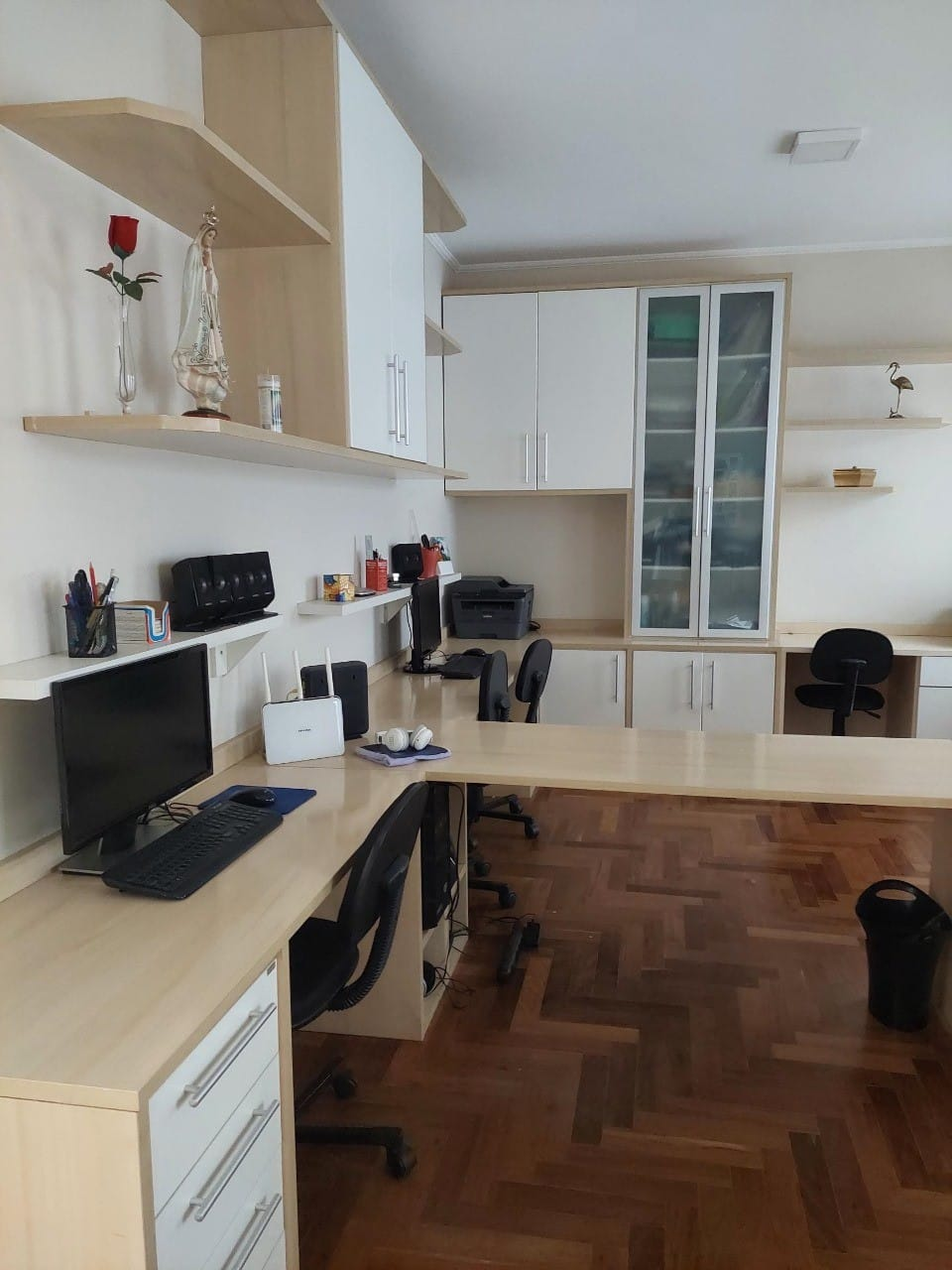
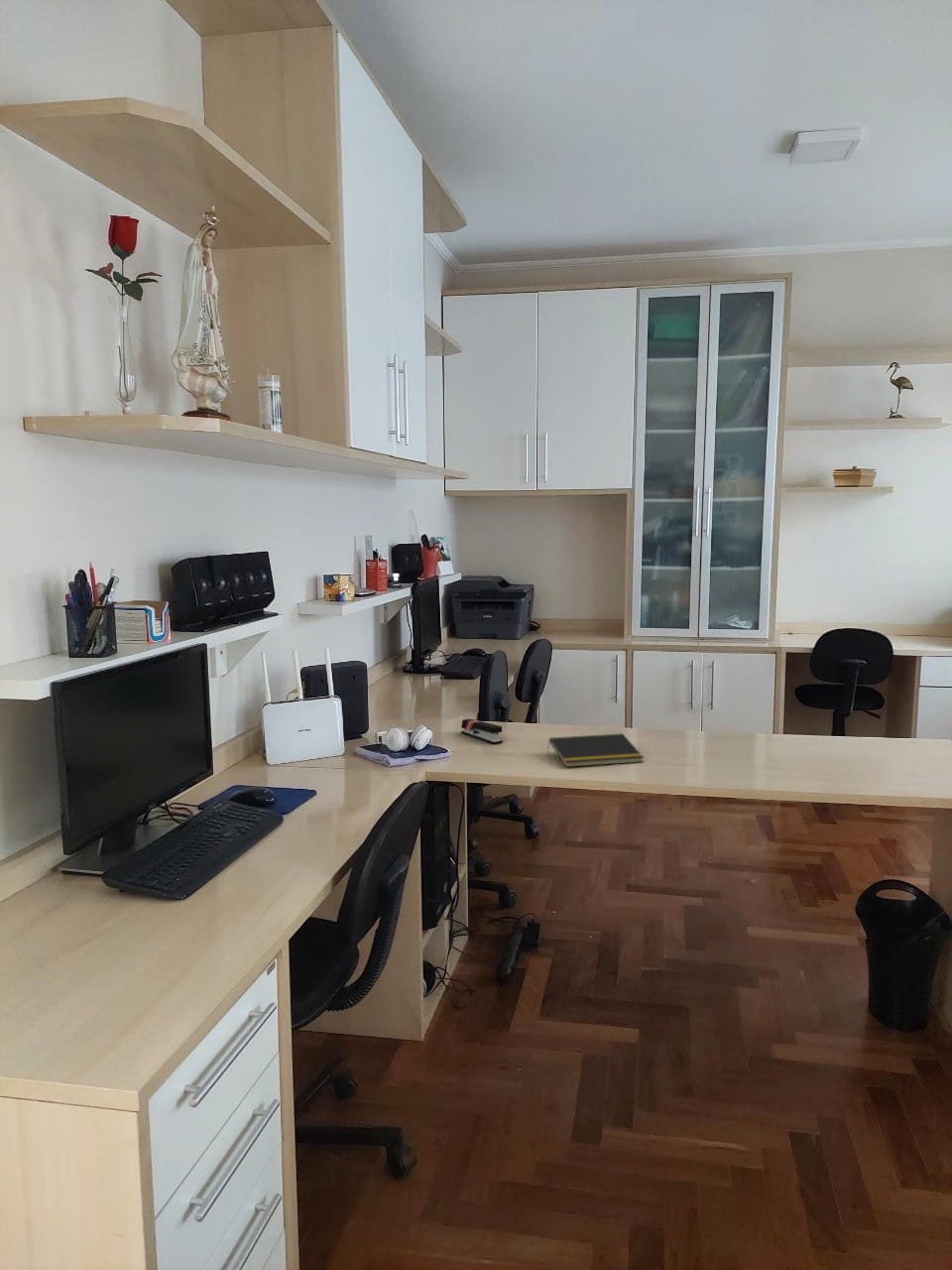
+ stapler [460,718,504,745]
+ notepad [546,732,645,768]
